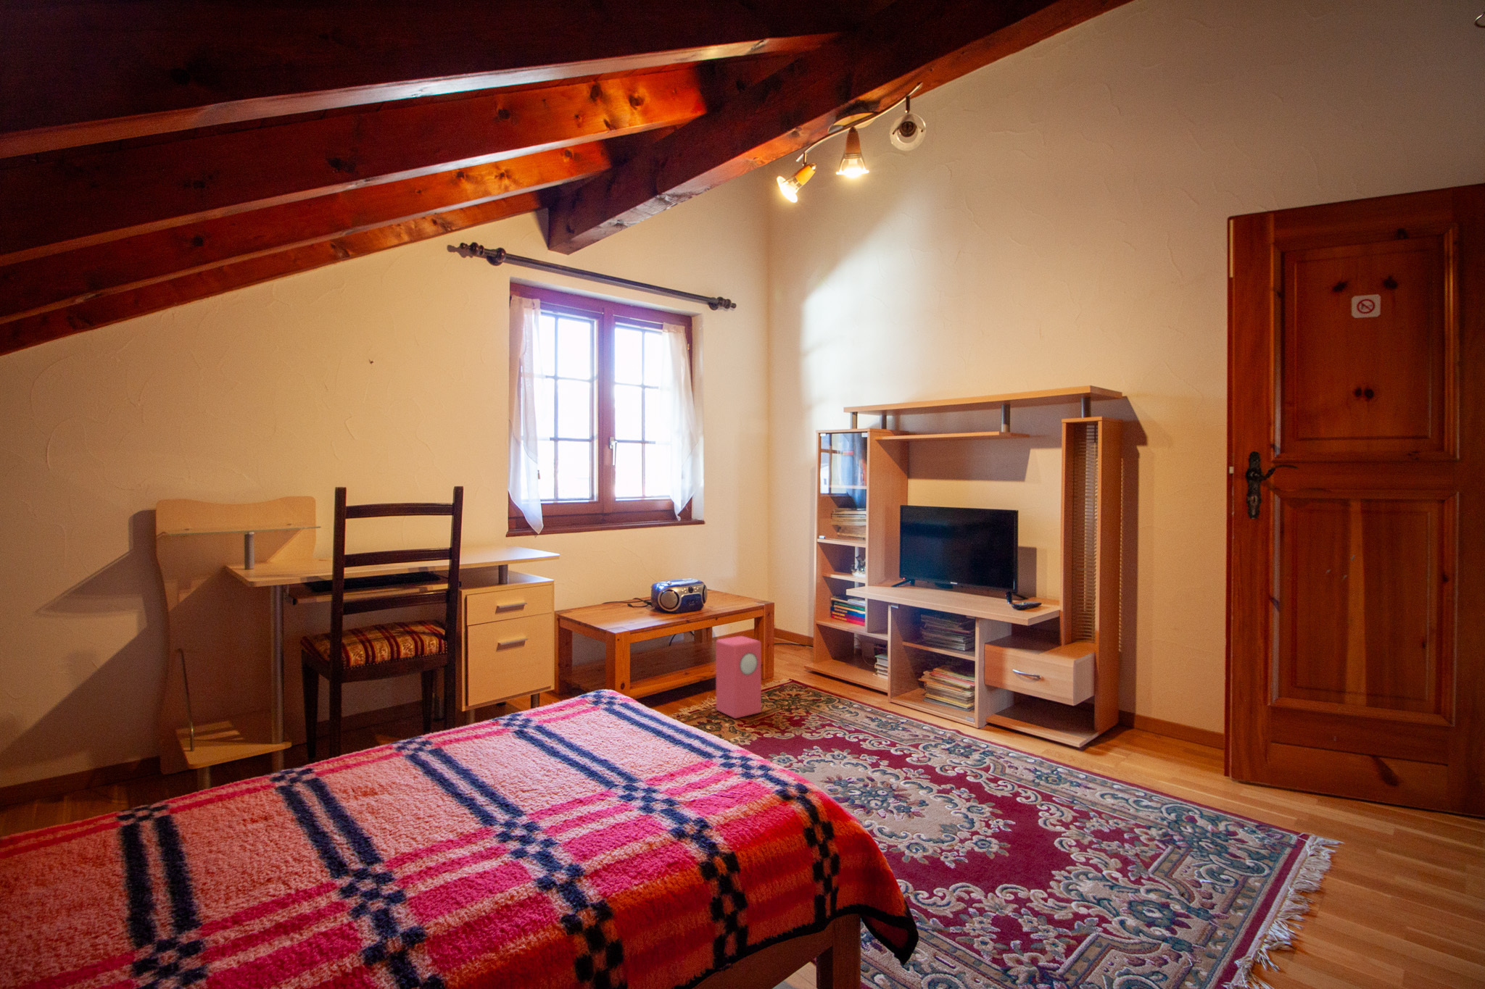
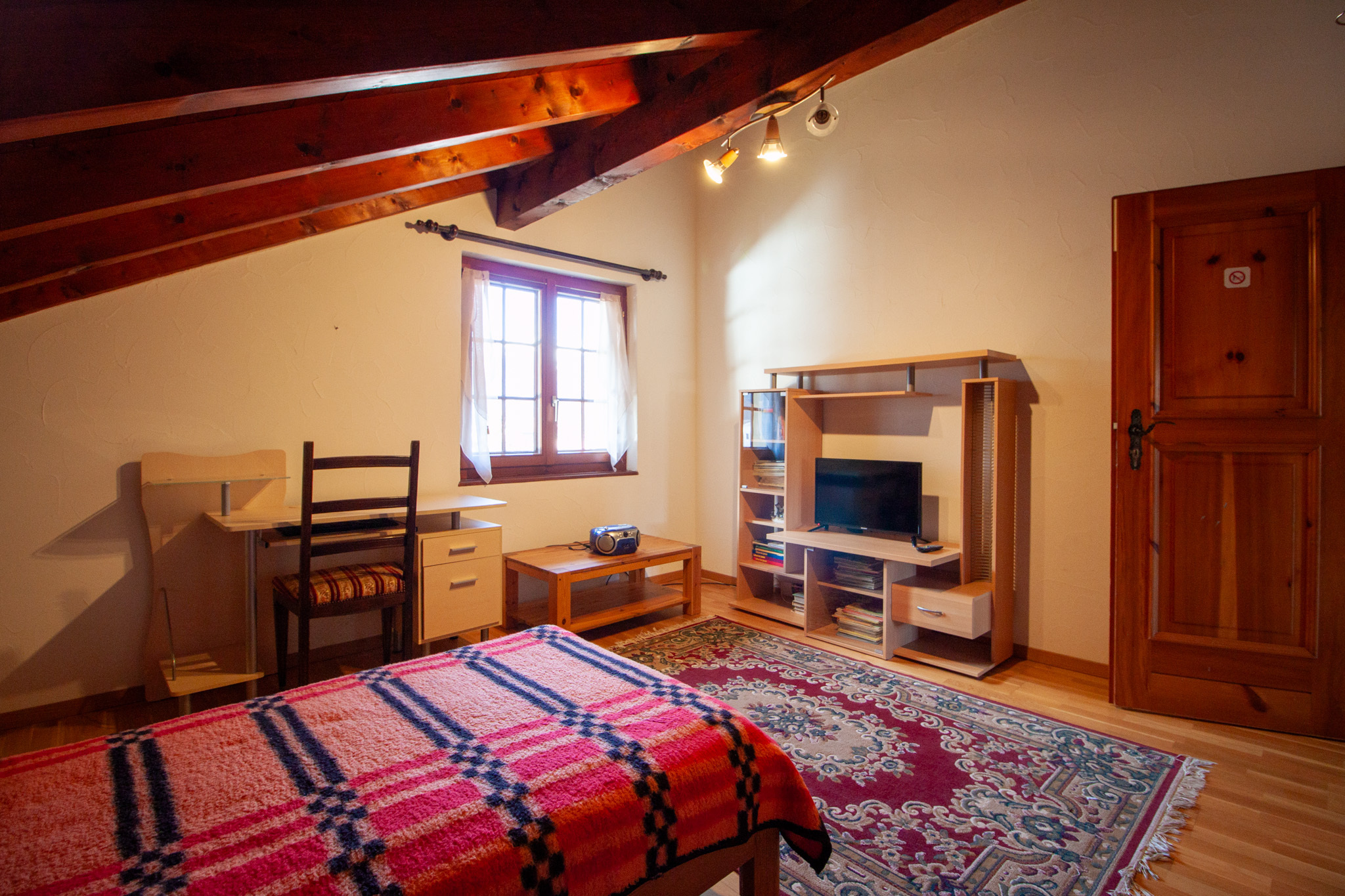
- speaker [715,636,762,720]
